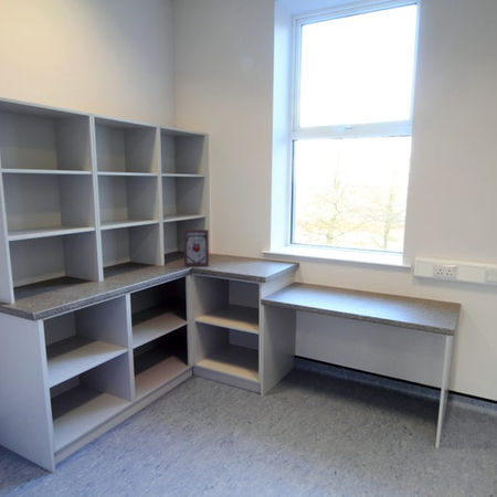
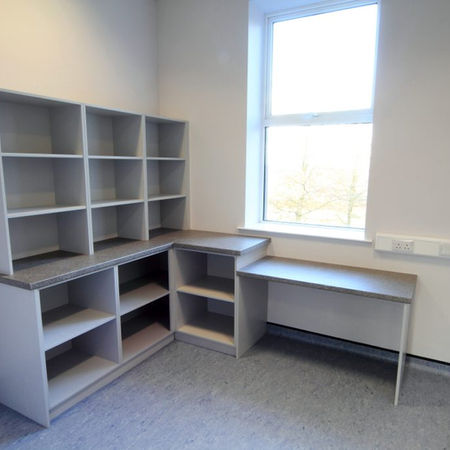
- picture frame [183,229,210,267]
